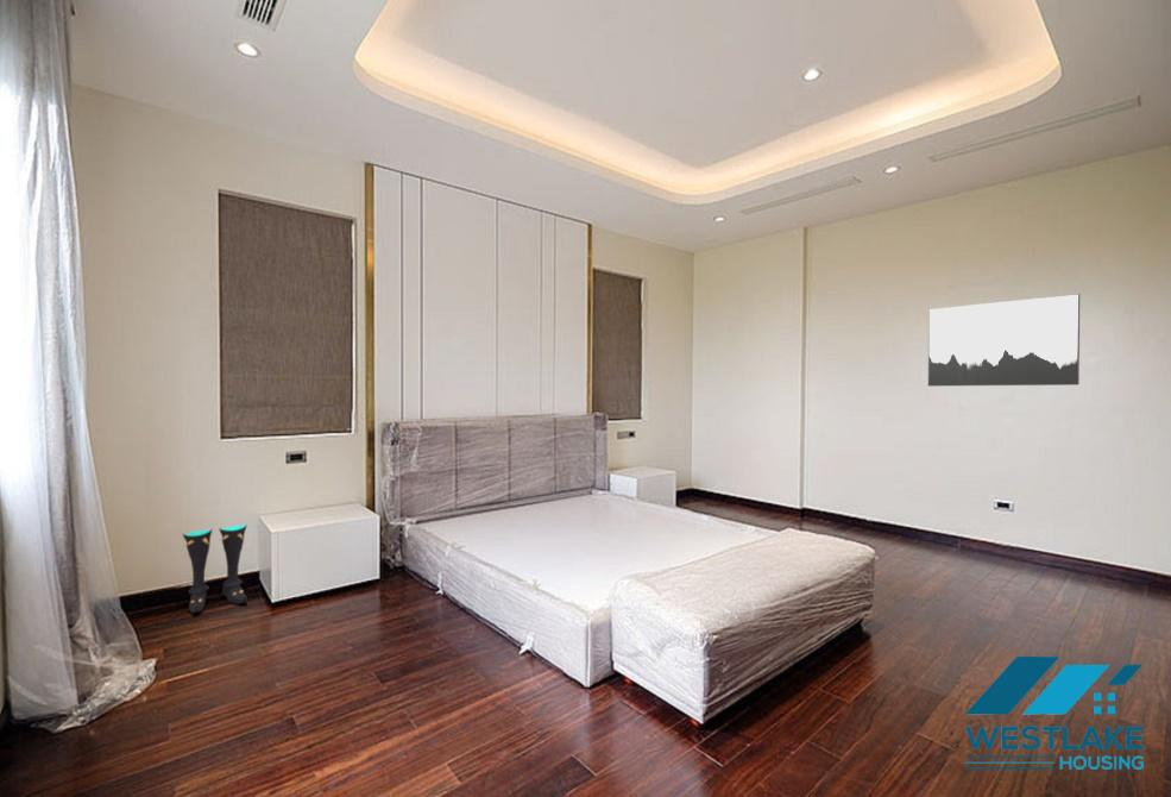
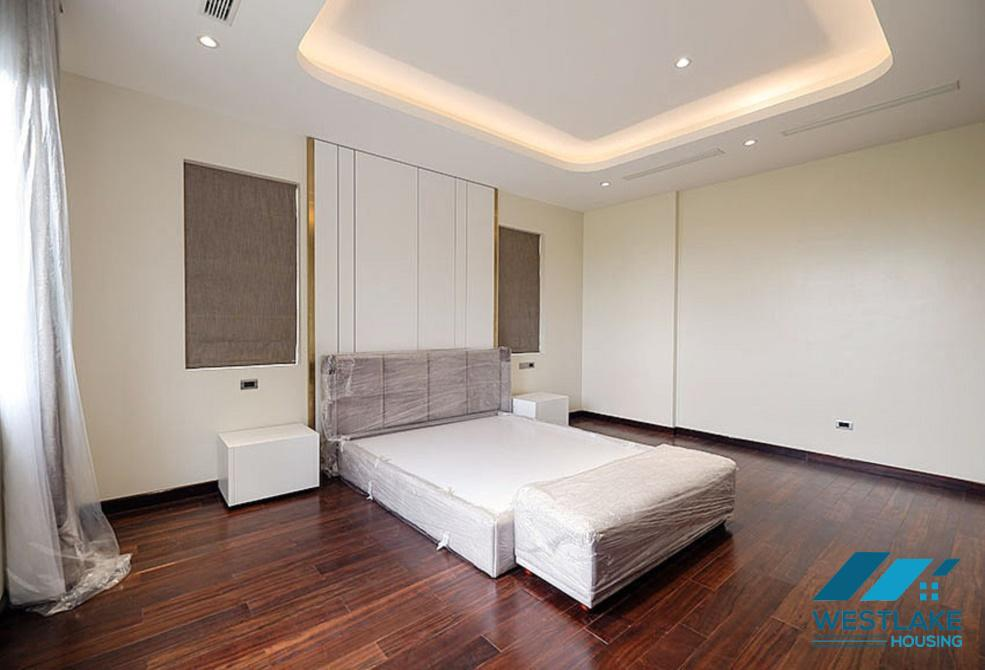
- wall art [927,293,1081,388]
- boots [182,522,248,614]
